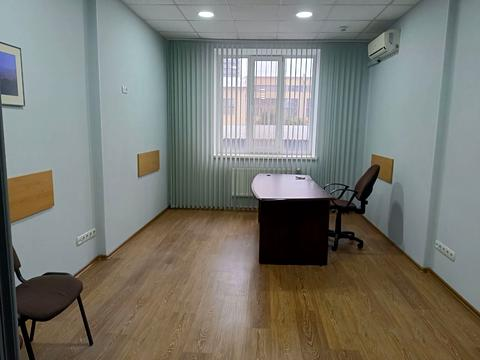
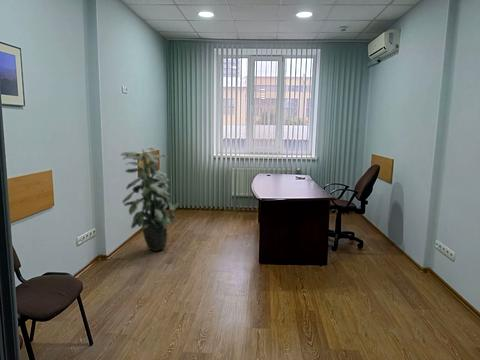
+ indoor plant [119,147,181,252]
